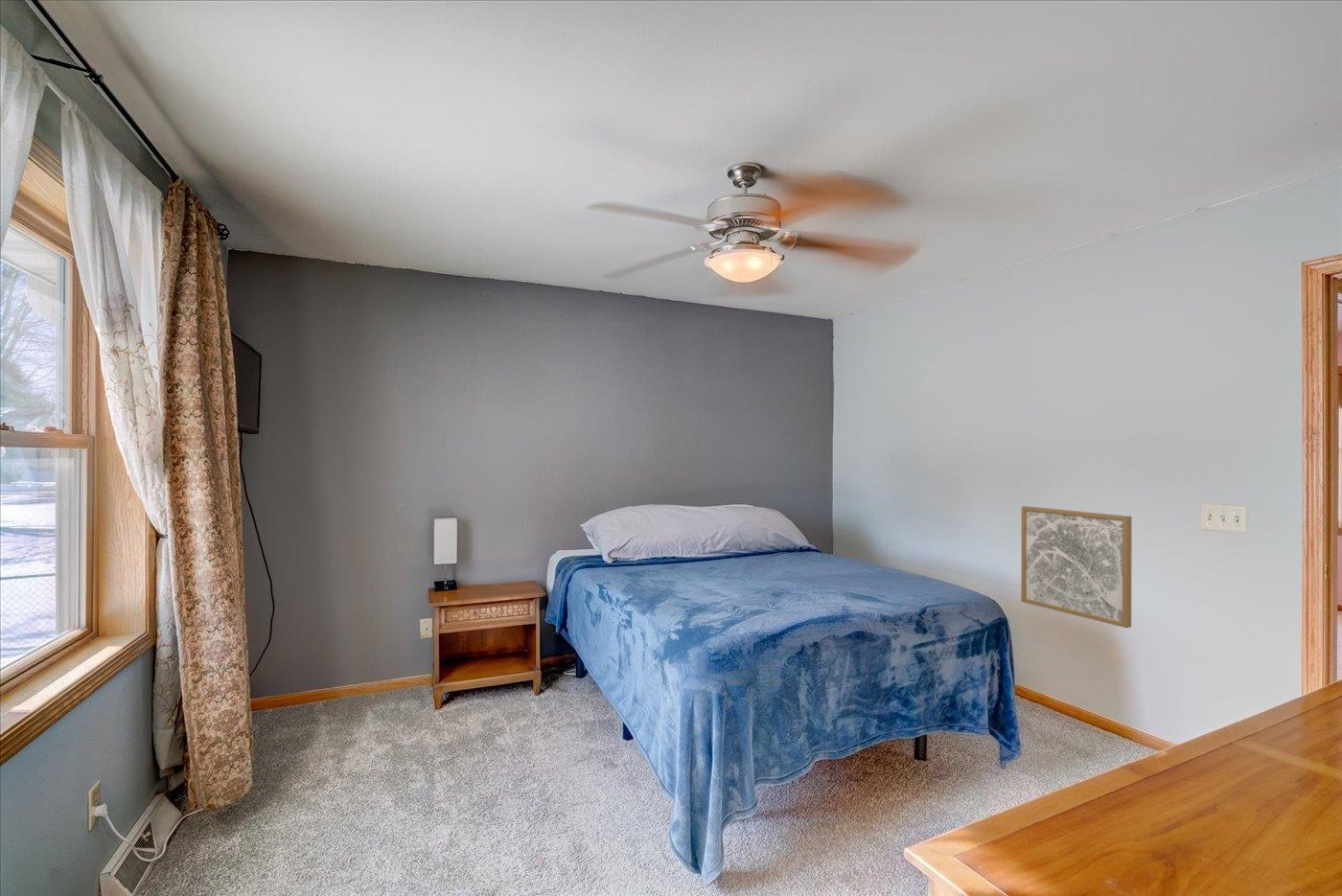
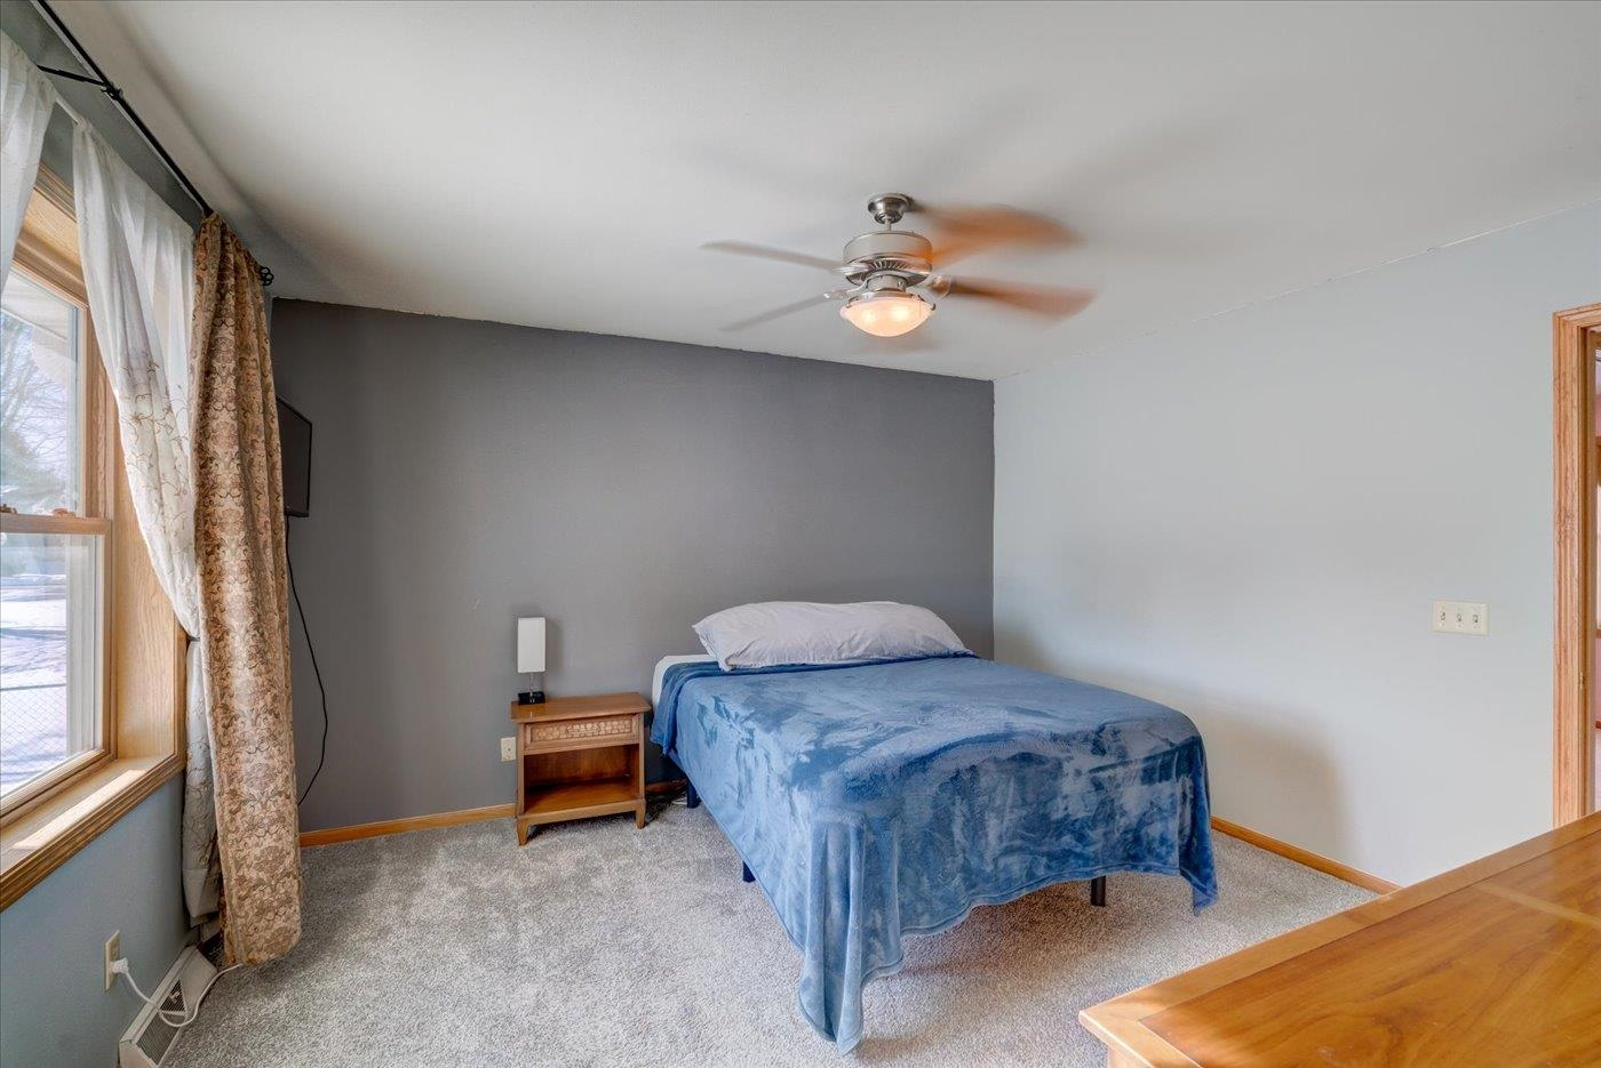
- wall art [1020,505,1133,629]
